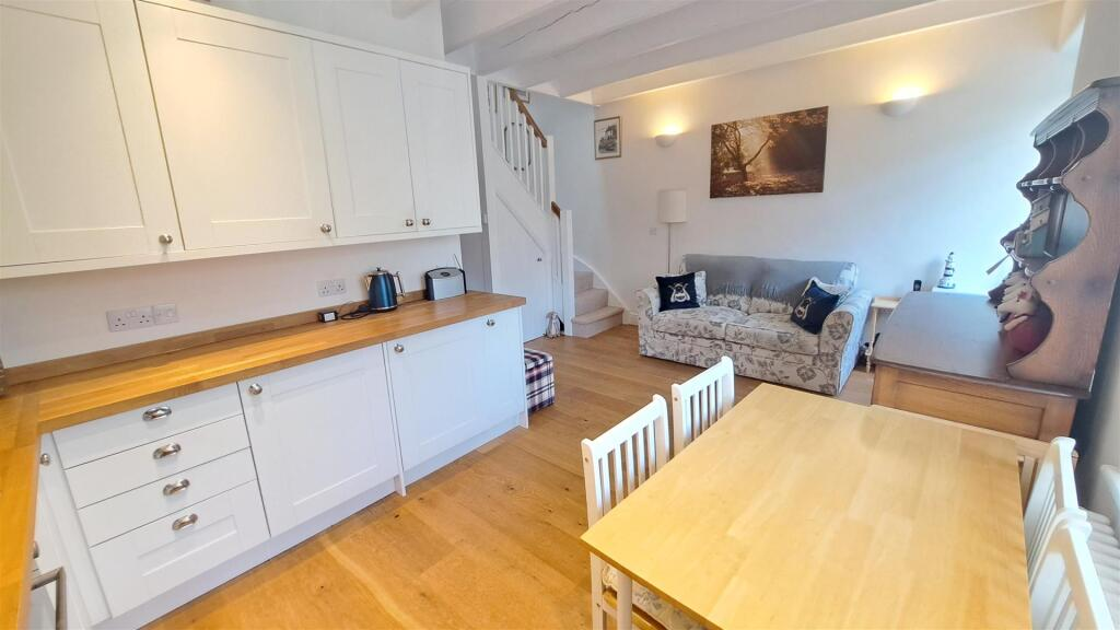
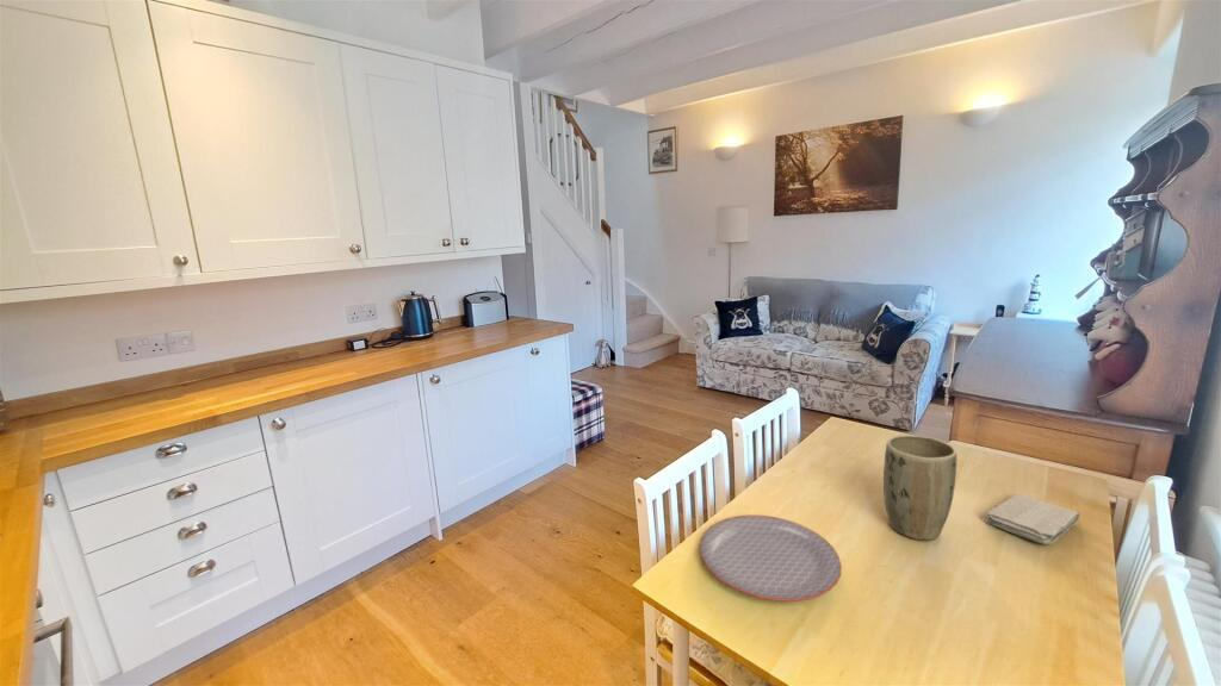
+ plant pot [882,434,957,541]
+ plate [699,513,843,603]
+ washcloth [984,493,1080,545]
